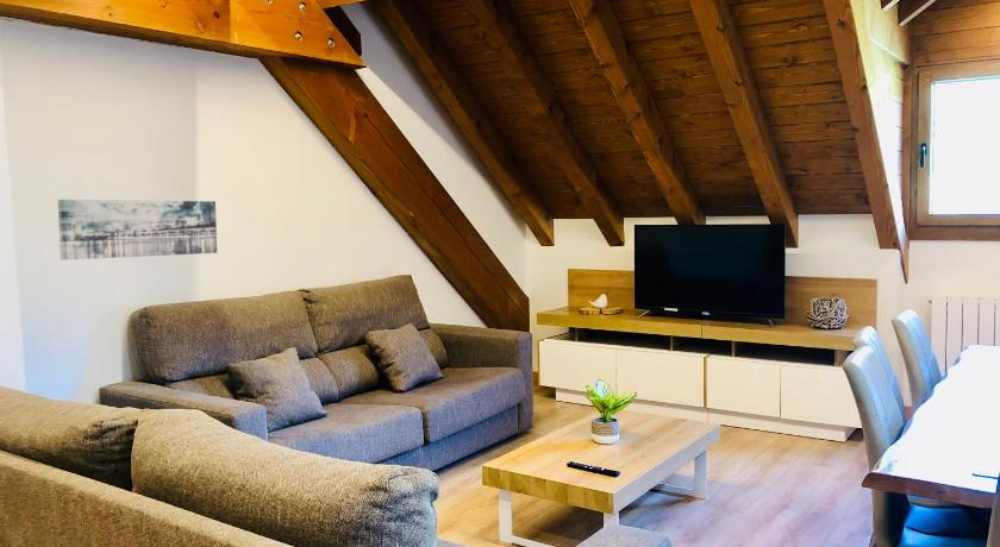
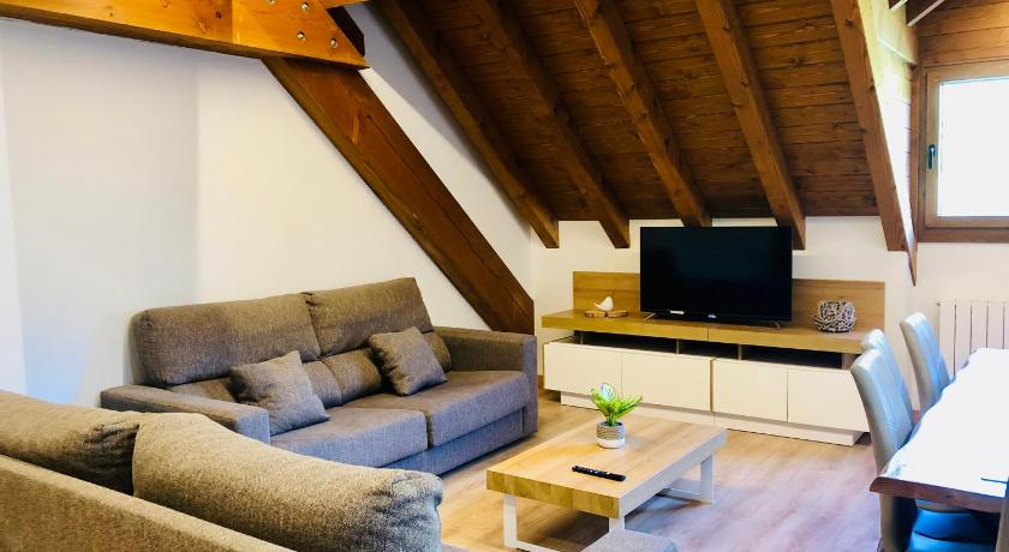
- wall art [57,199,218,260]
